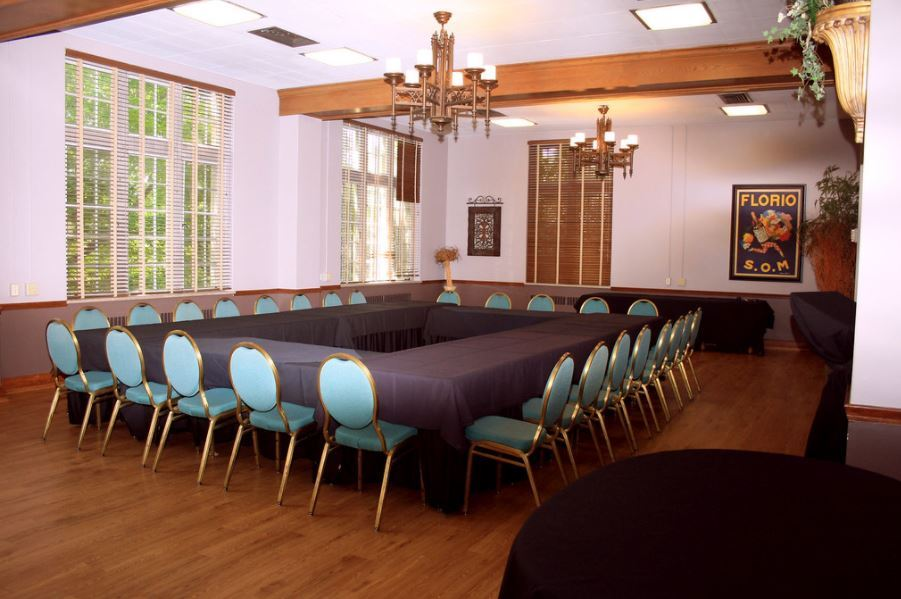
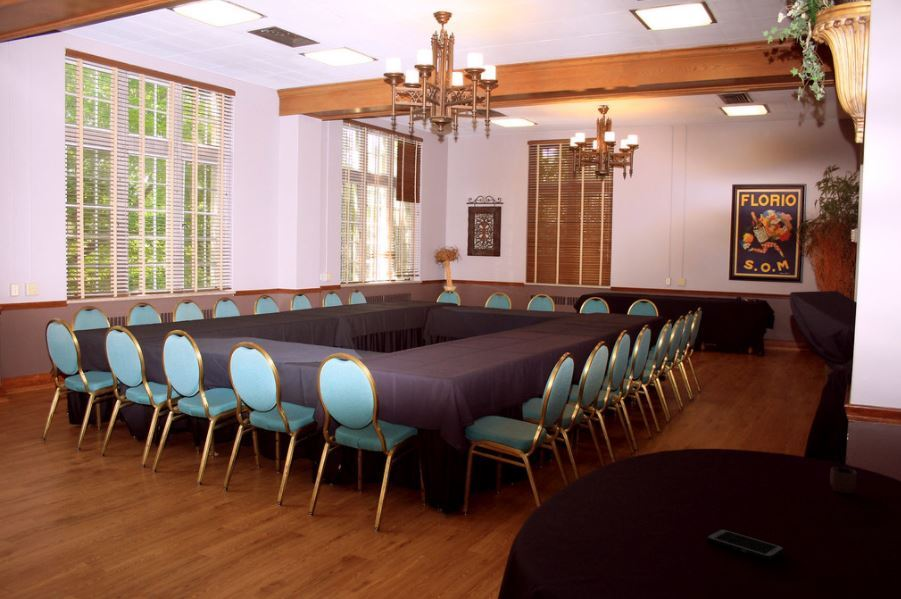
+ cell phone [705,528,785,561]
+ cocoa [829,452,858,495]
